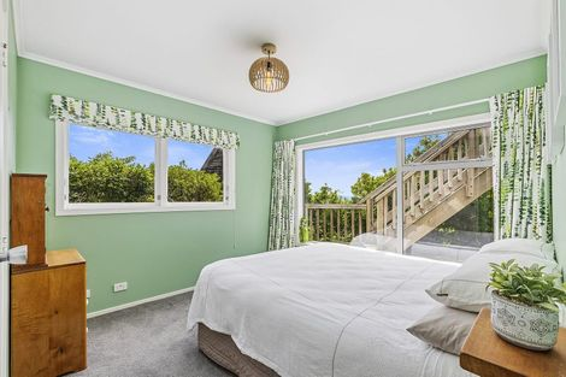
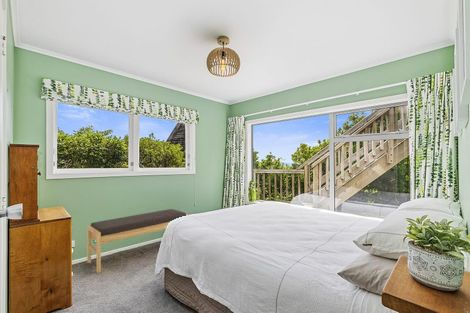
+ bench [86,208,189,274]
